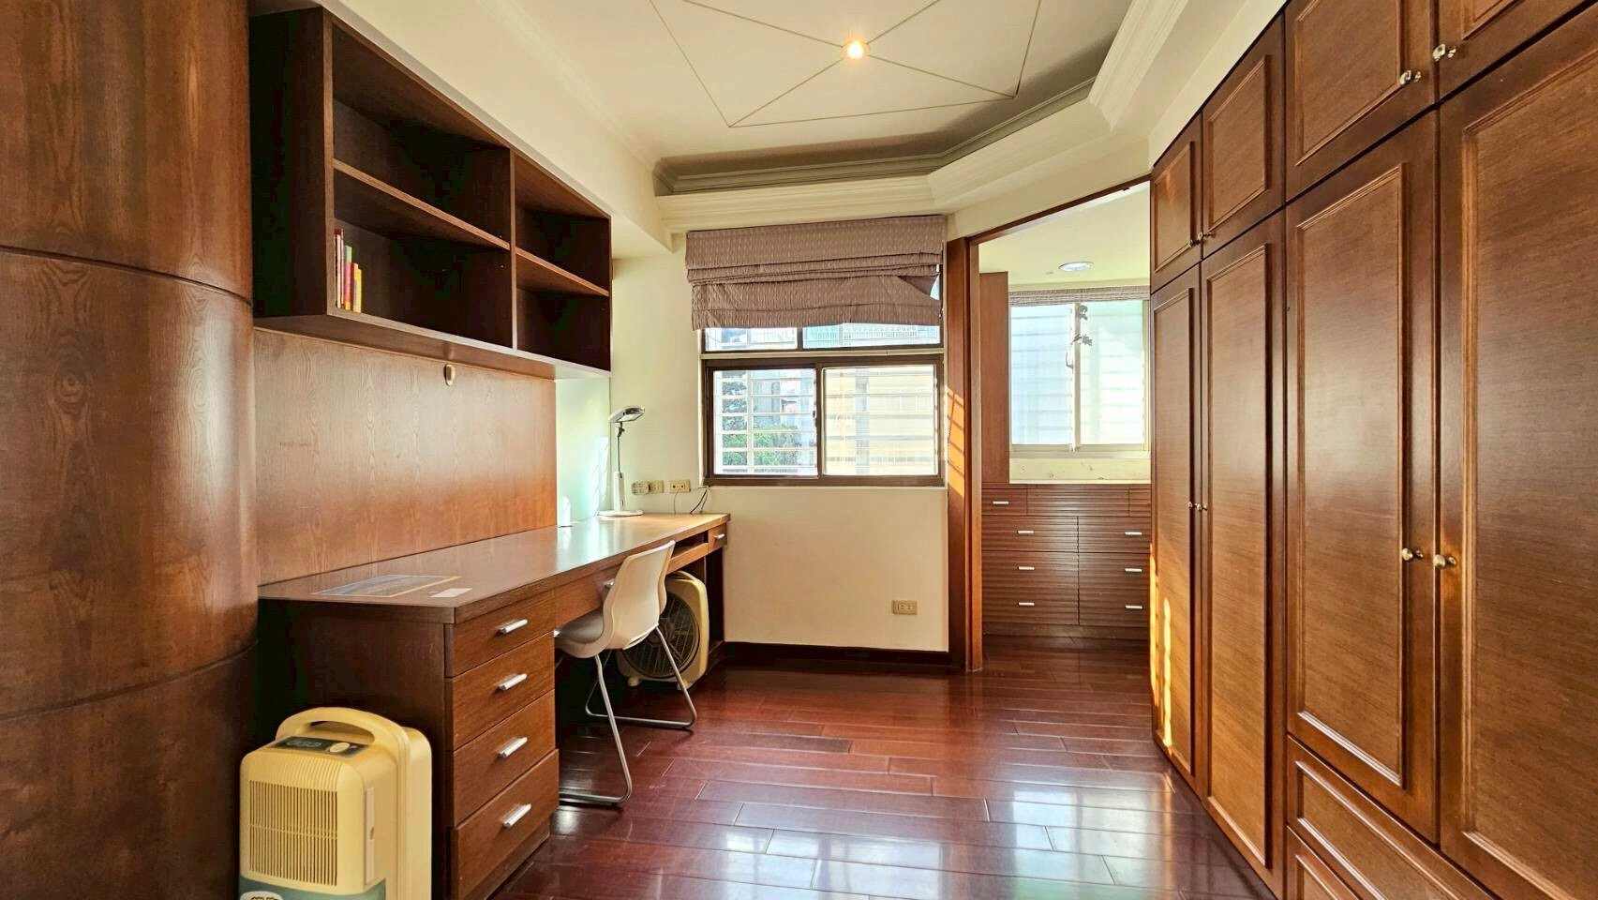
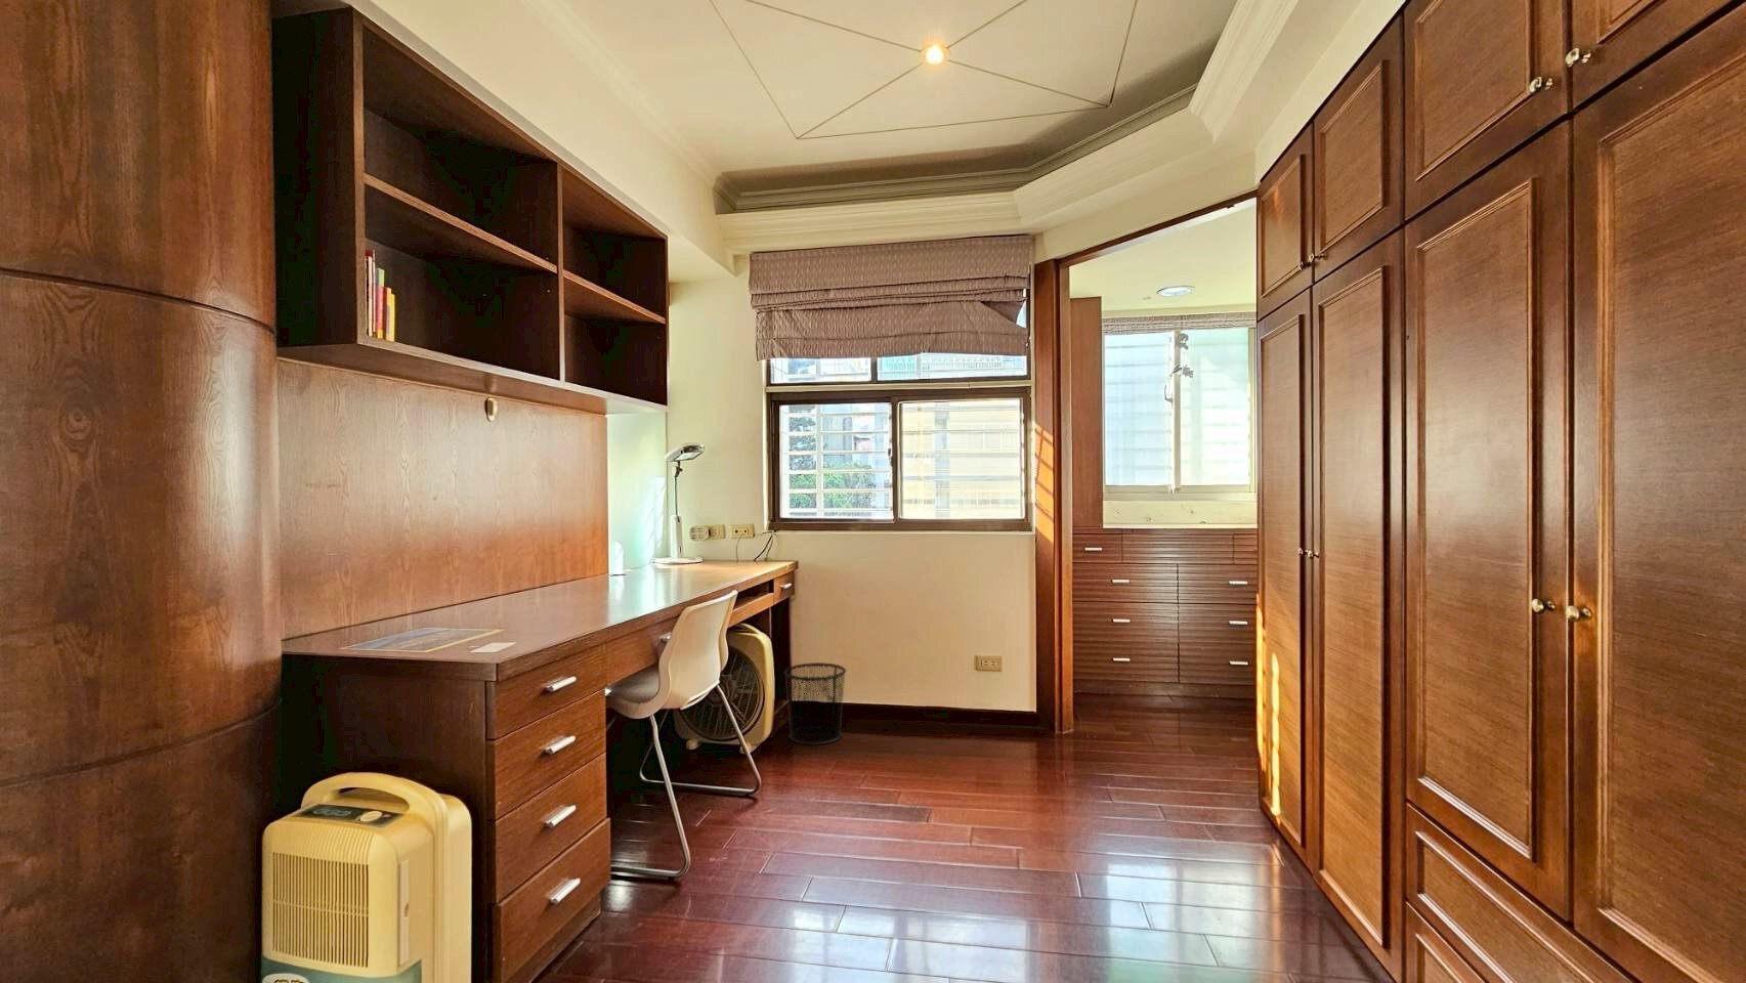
+ waste bin [783,662,847,747]
